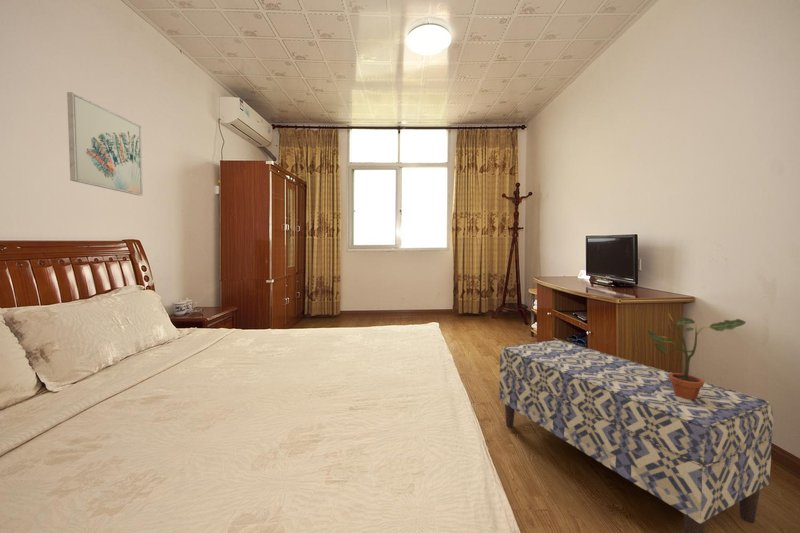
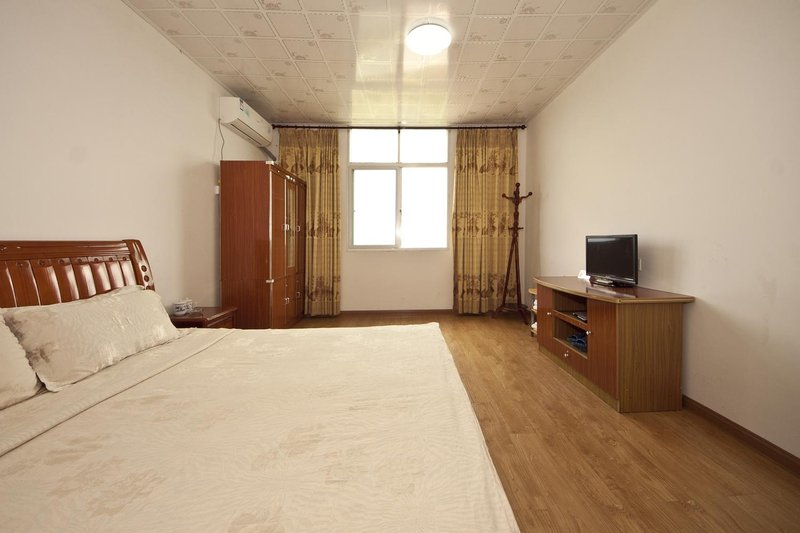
- wall art [66,91,144,197]
- potted plant [646,313,747,399]
- bench [498,339,774,533]
